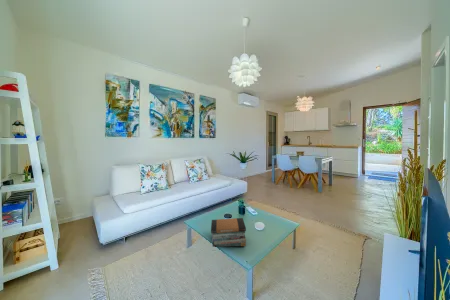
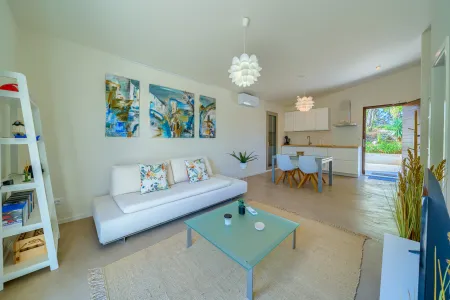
- book stack [210,217,247,248]
